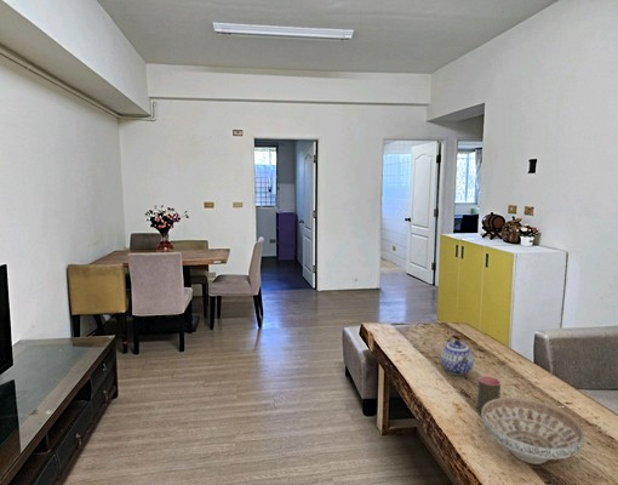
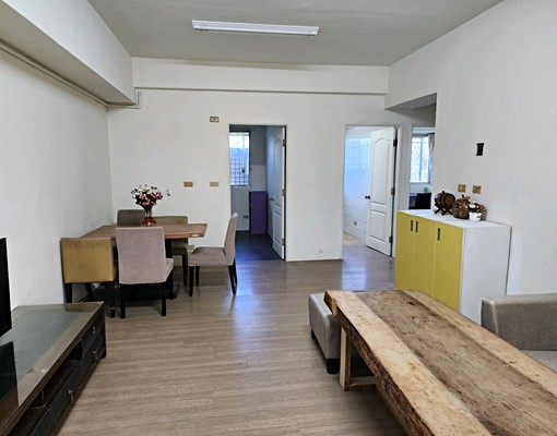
- cup [476,375,502,415]
- teapot [439,337,475,377]
- decorative bowl [480,396,585,466]
